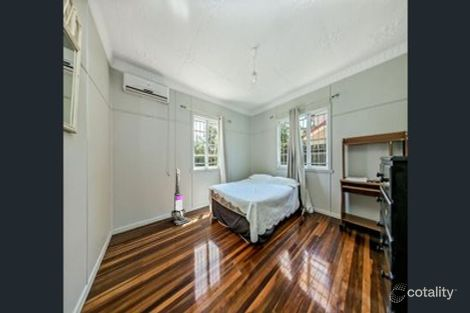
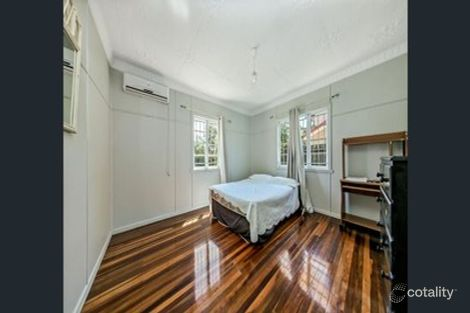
- vacuum cleaner [170,168,191,226]
